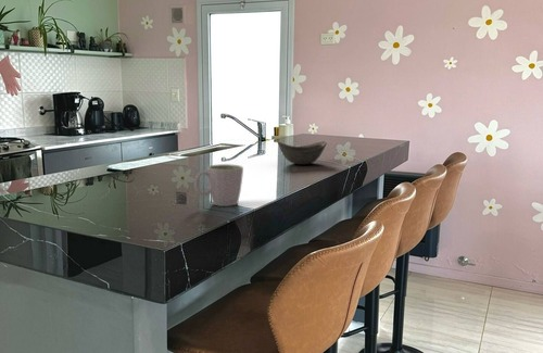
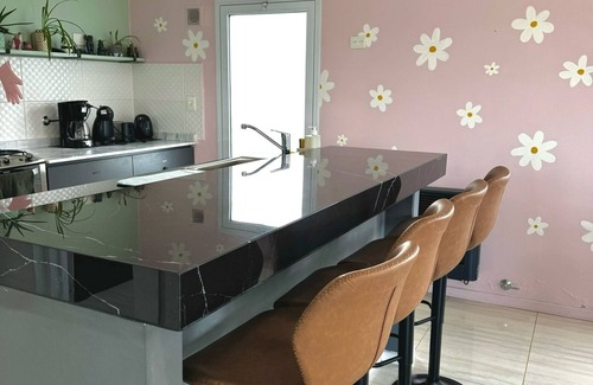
- mug [193,163,244,207]
- bowl [277,140,327,165]
